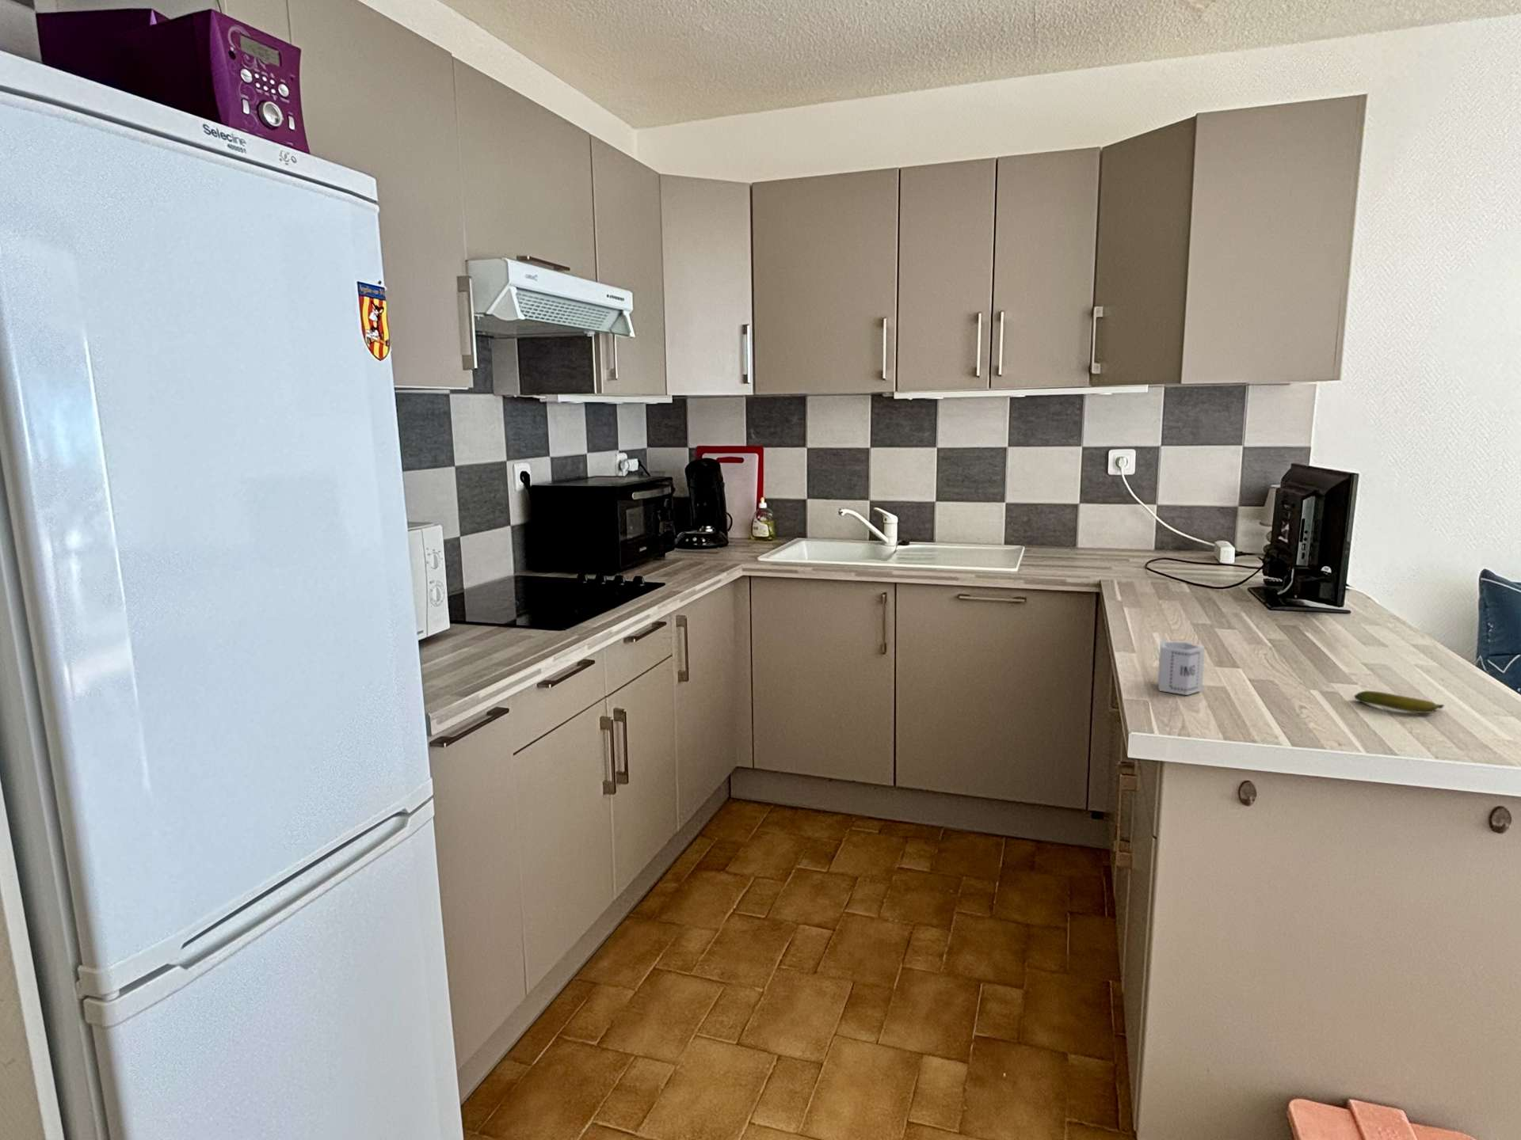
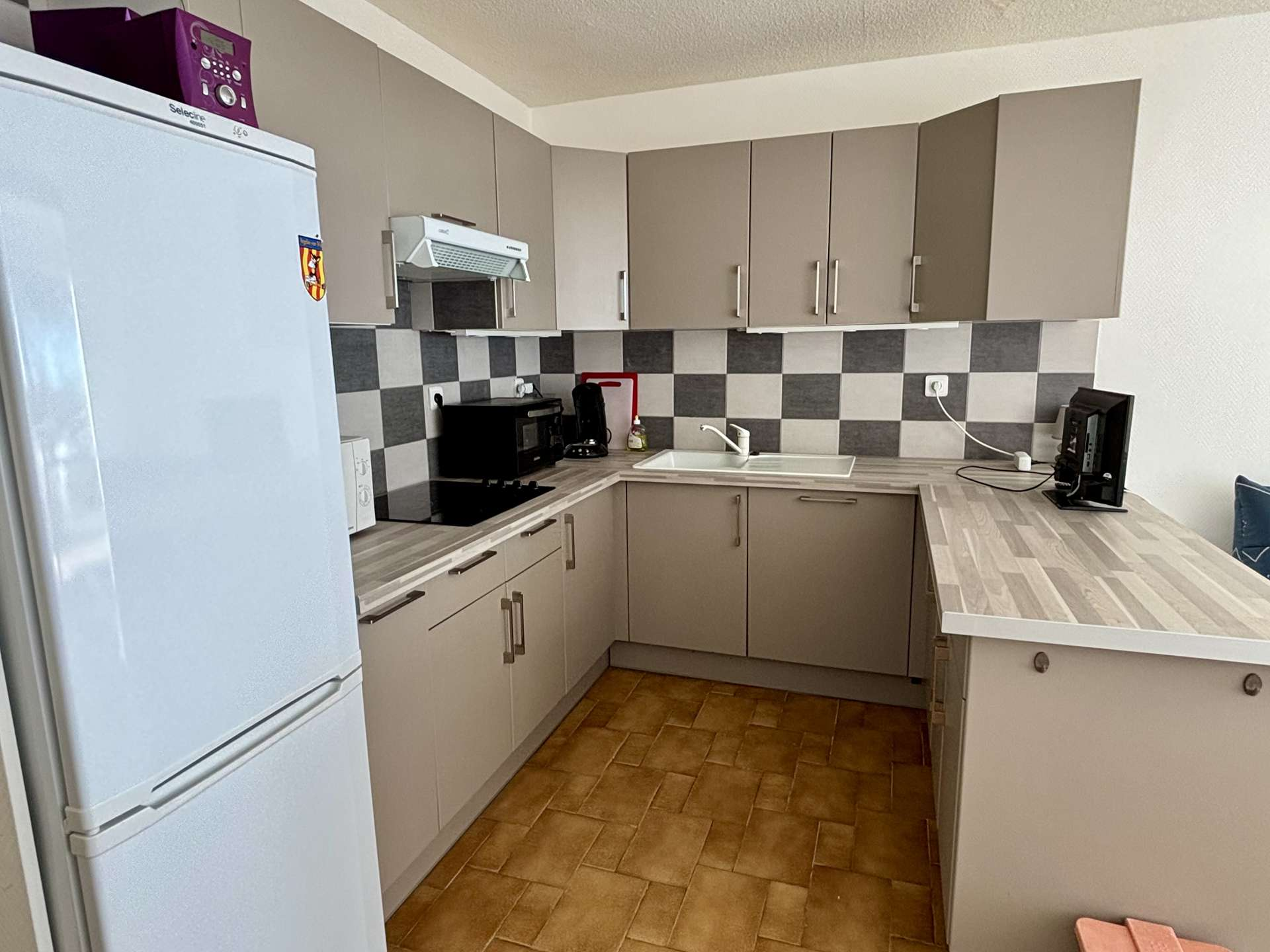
- cup [1157,641,1206,696]
- banana [1353,690,1444,714]
